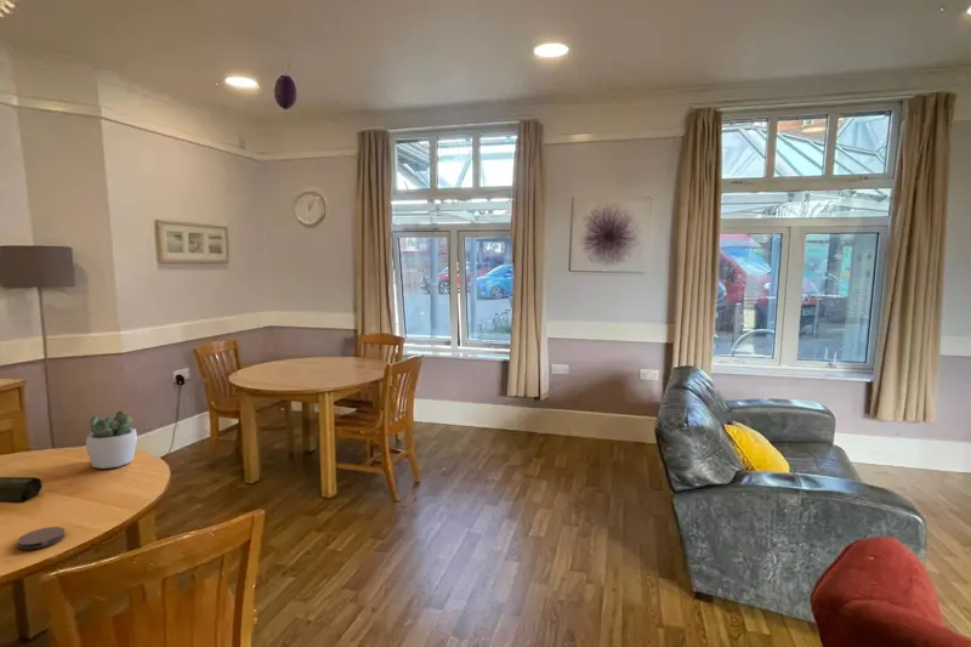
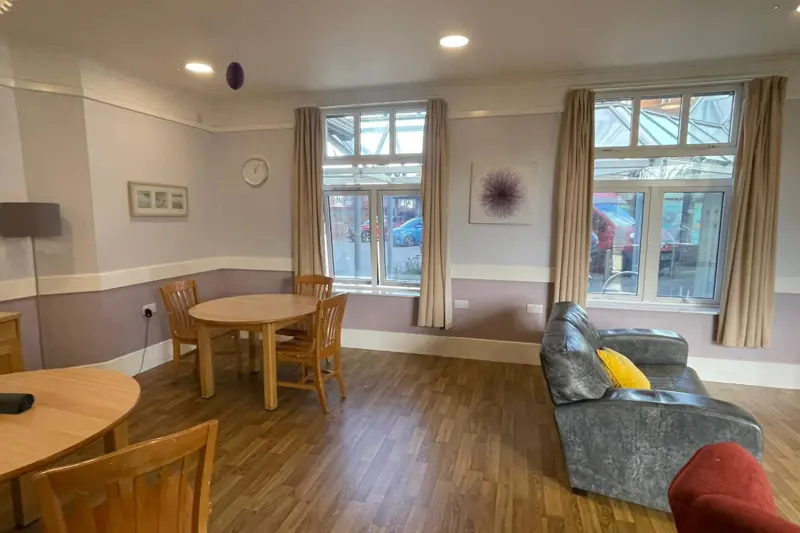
- succulent plant [85,410,138,470]
- coaster [16,526,67,551]
